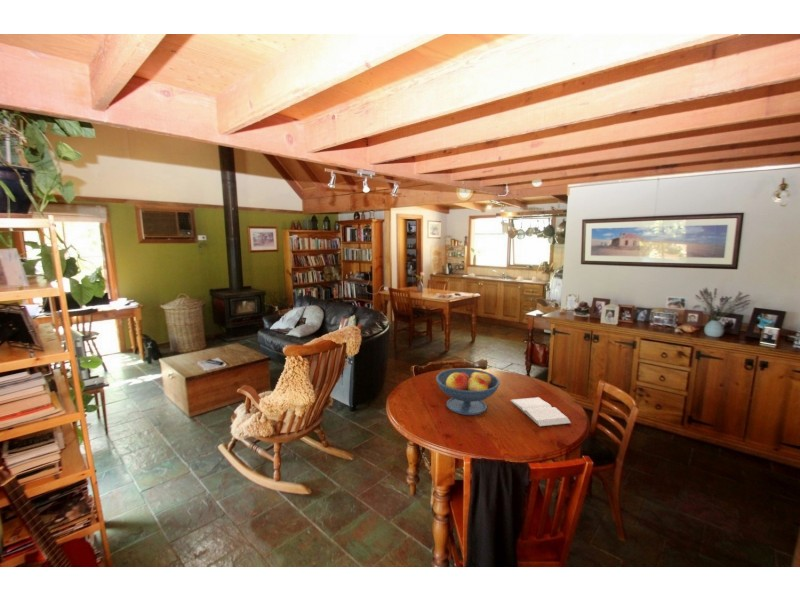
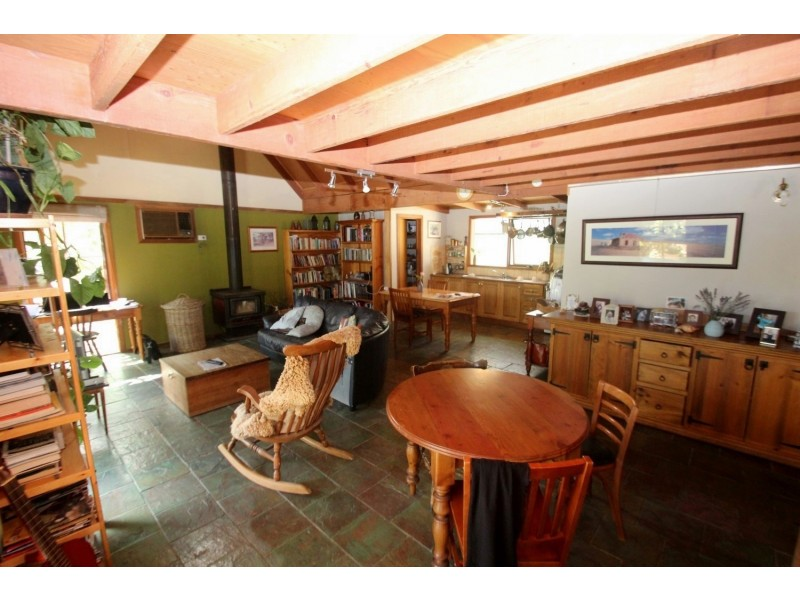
- book [509,396,572,427]
- fruit bowl [435,367,501,416]
